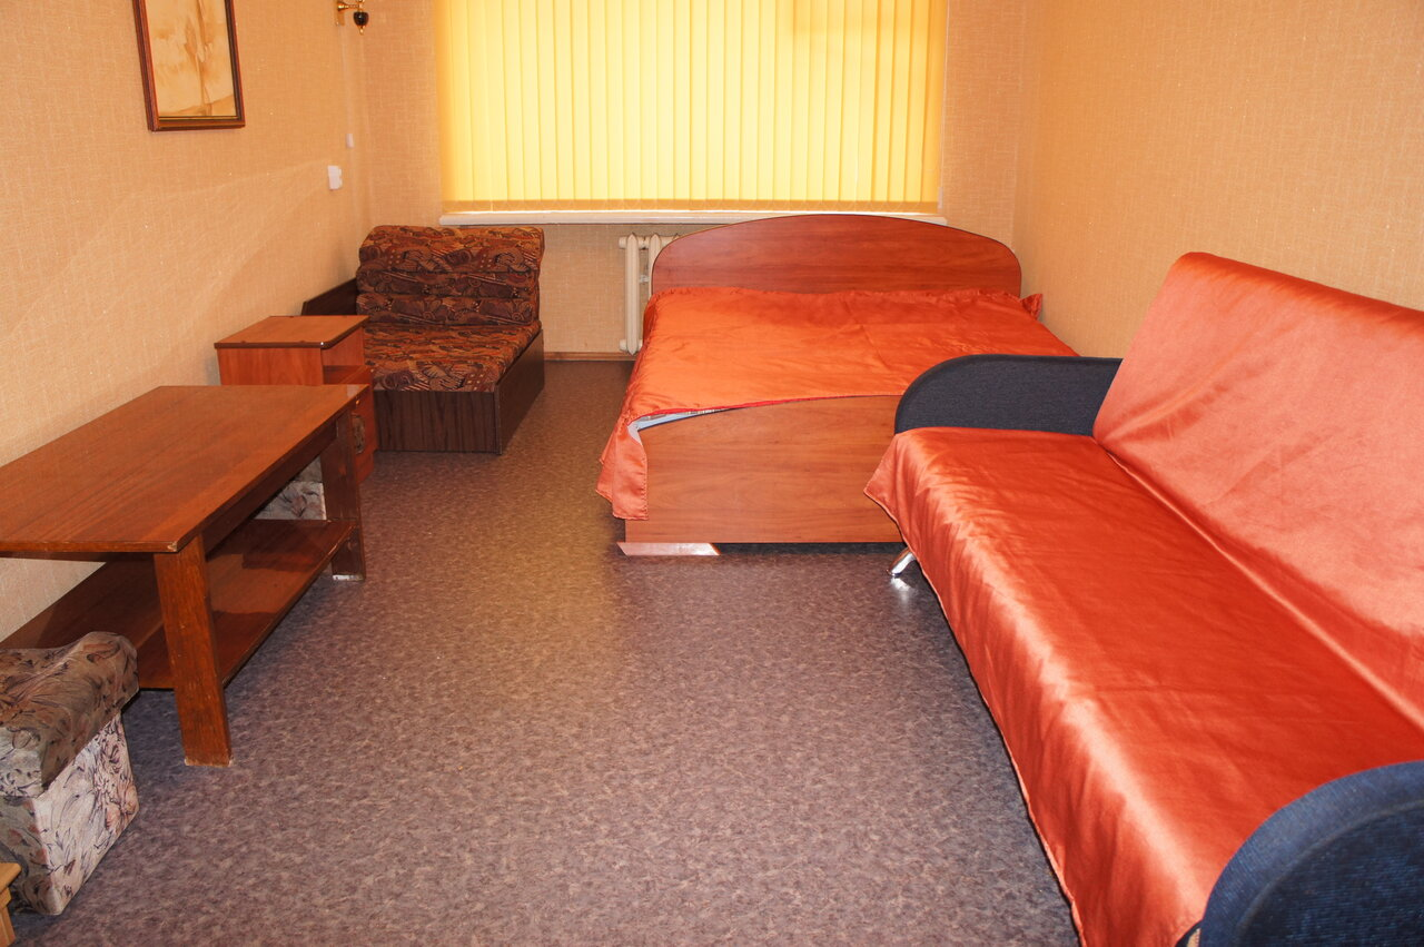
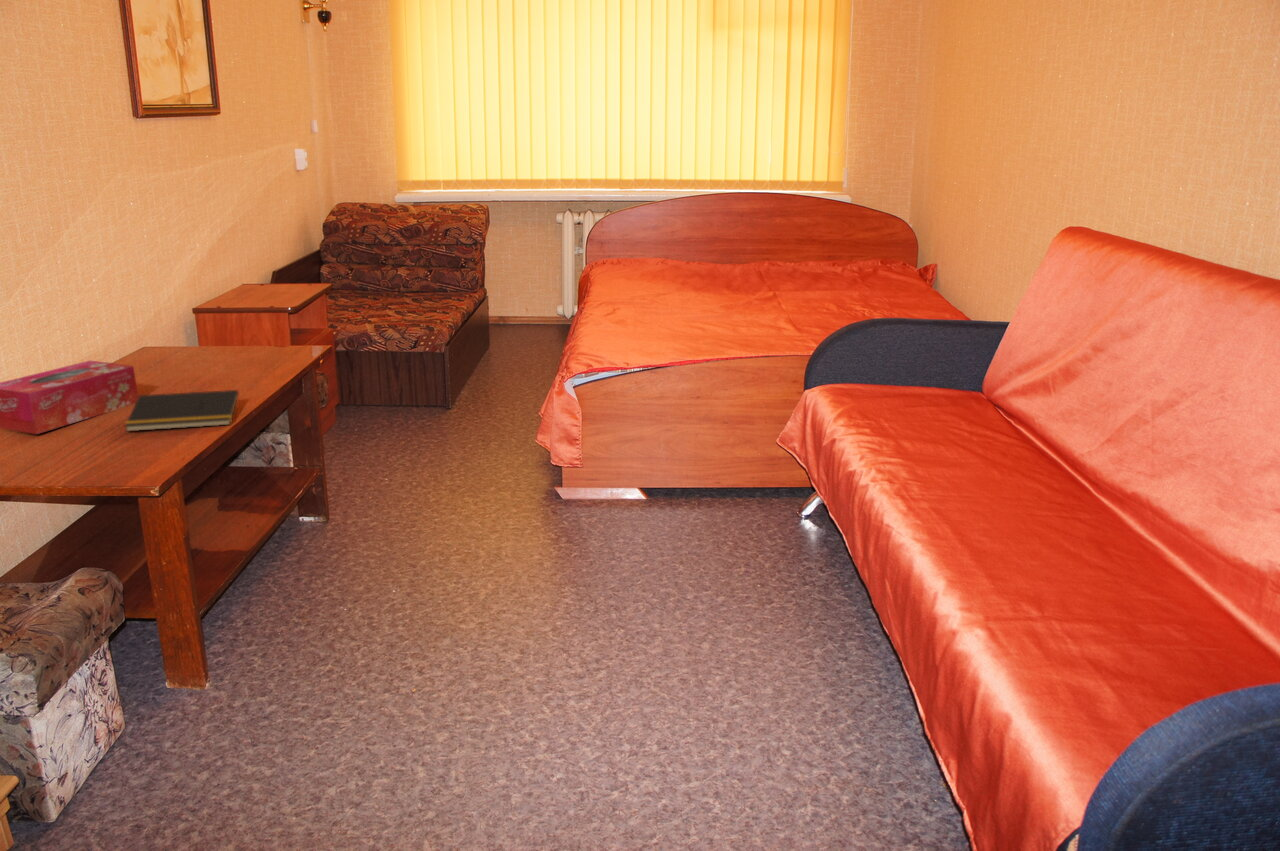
+ tissue box [0,360,139,435]
+ notepad [124,389,240,432]
